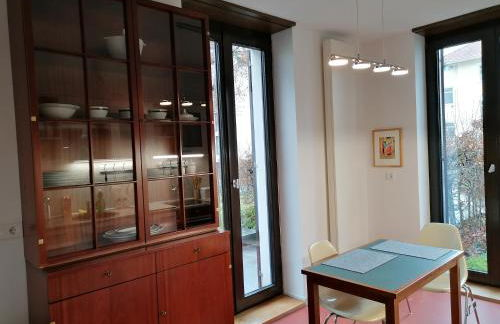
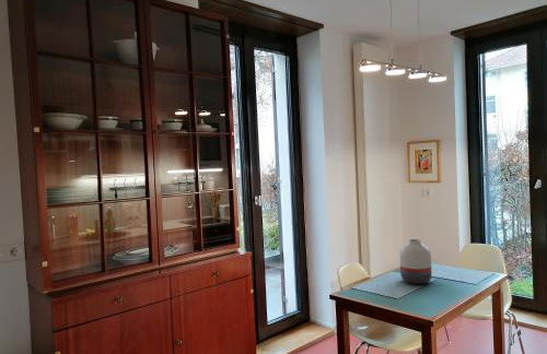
+ vase [398,238,433,285]
